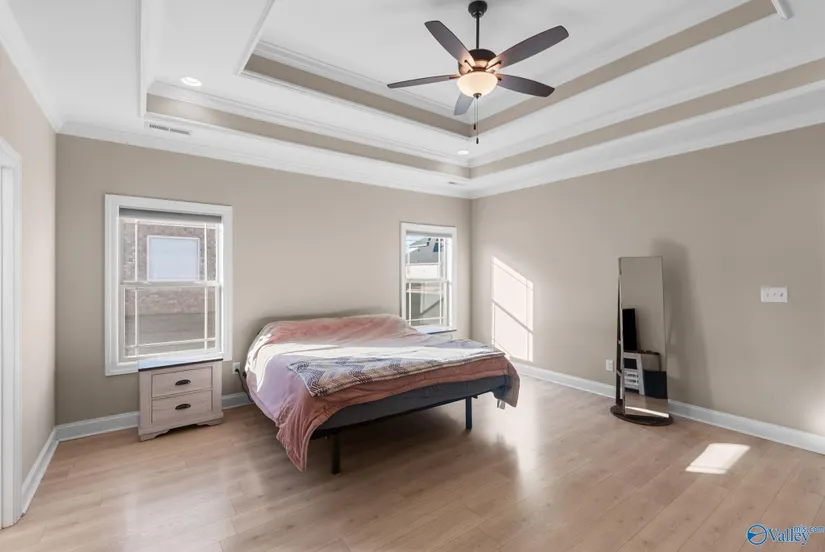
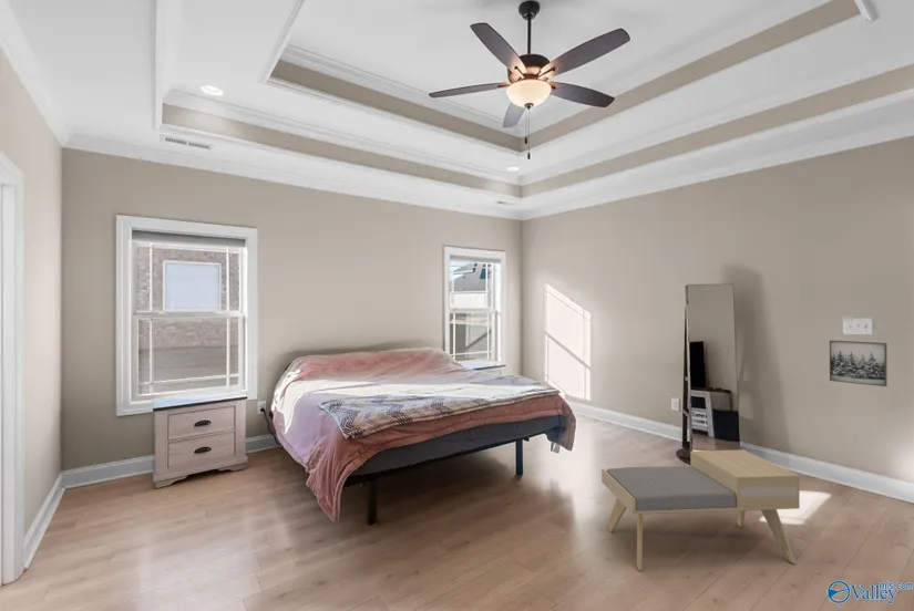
+ wall art [829,339,889,387]
+ bench [600,448,801,571]
